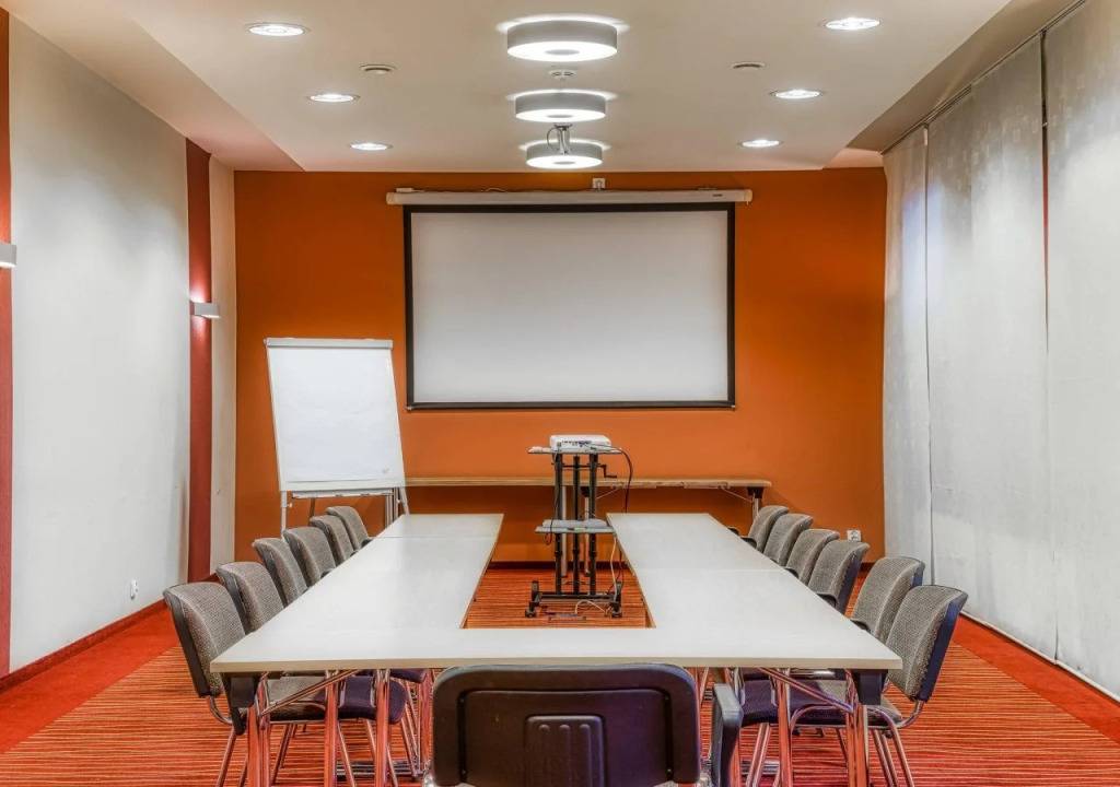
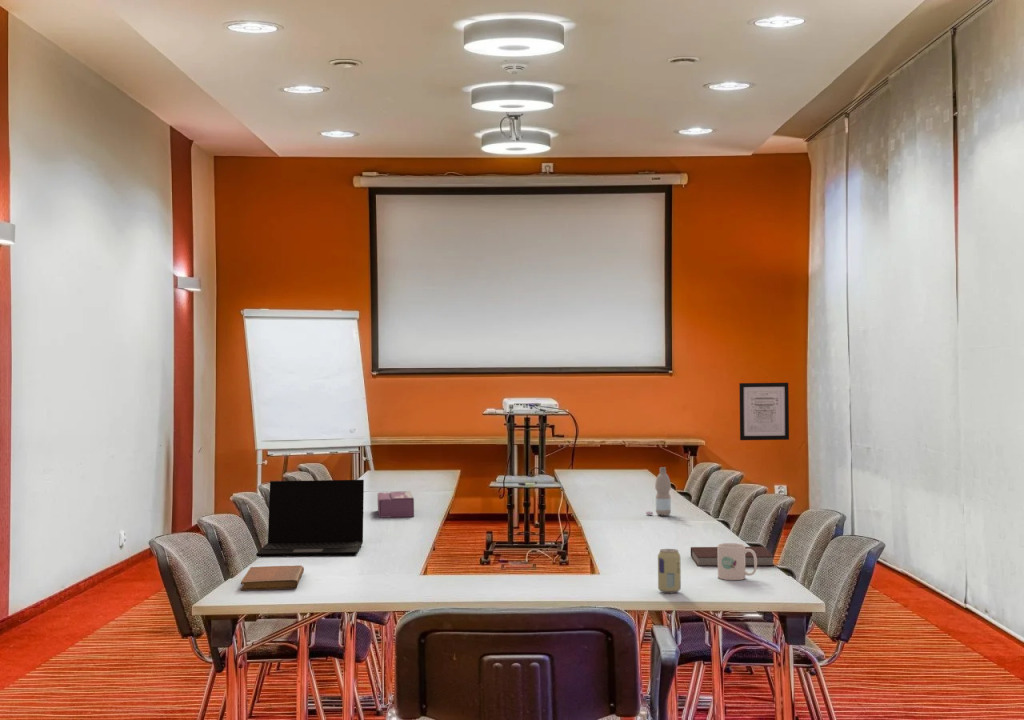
+ notebook [240,564,305,592]
+ laptop [255,479,365,558]
+ notebook [690,546,775,567]
+ water bottle [645,466,672,517]
+ beverage can [657,548,682,594]
+ tissue box [377,490,415,519]
+ mug [717,542,758,581]
+ wall art [738,382,790,441]
